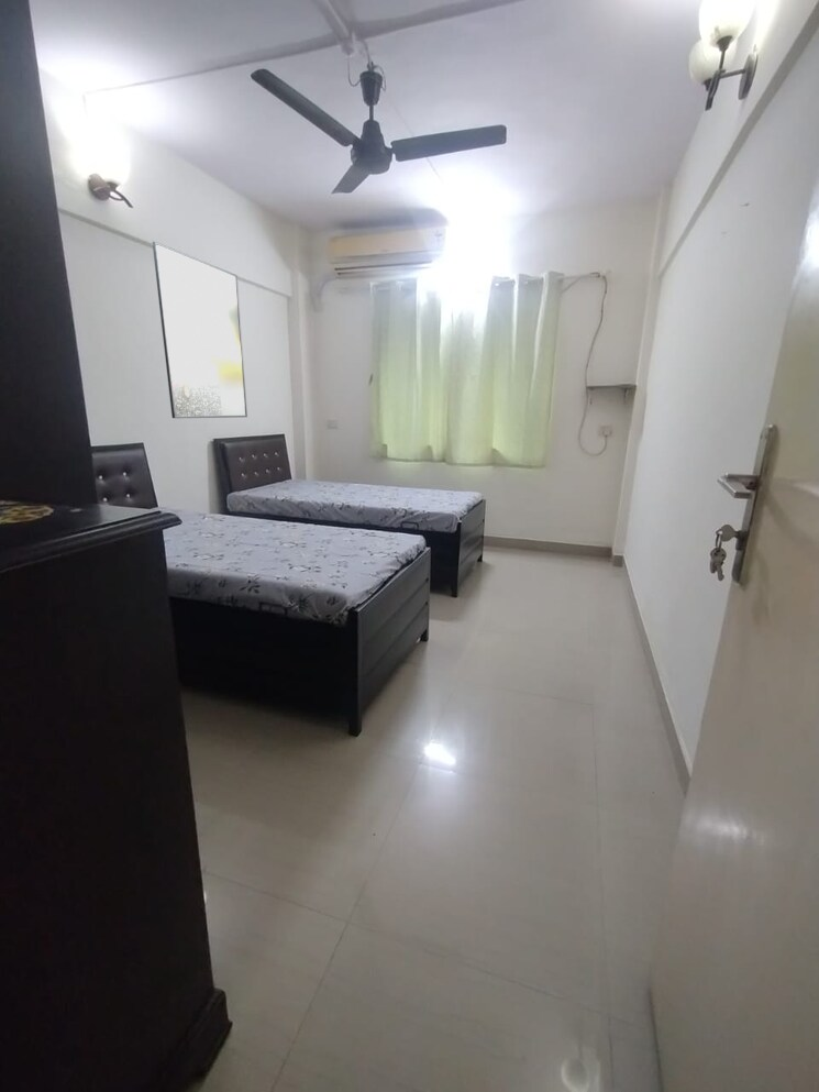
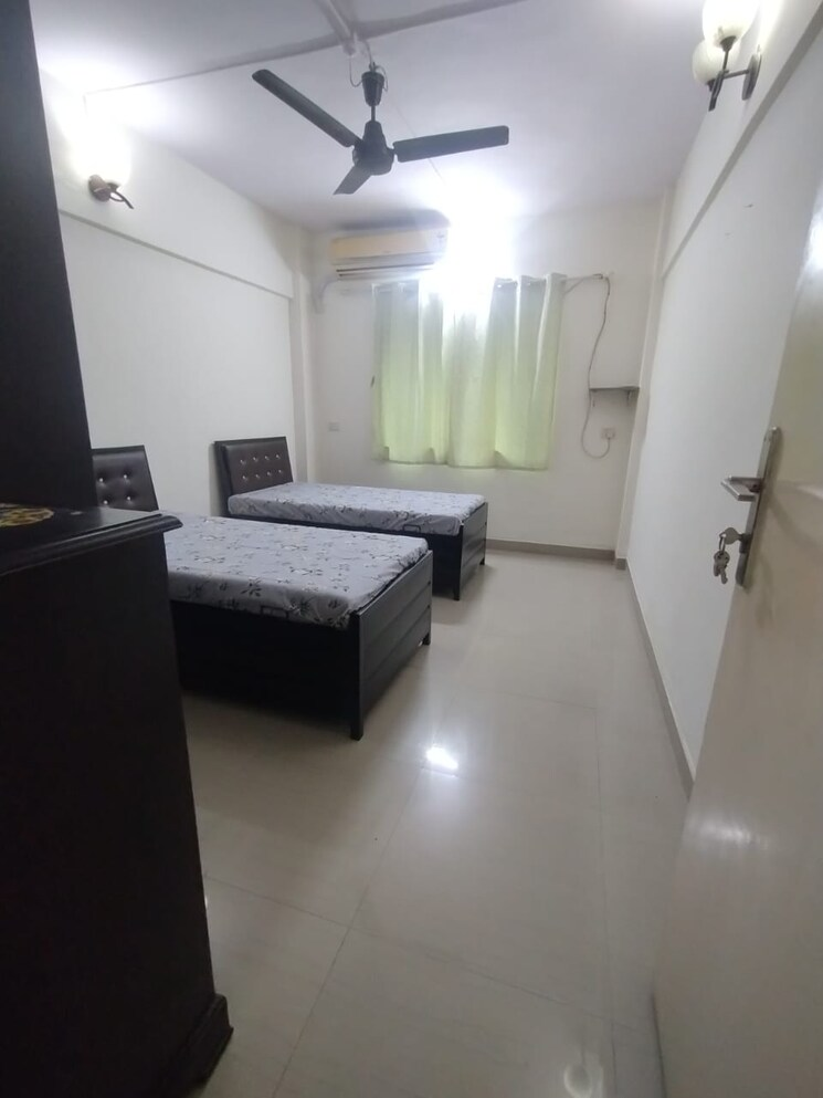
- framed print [152,241,248,419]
